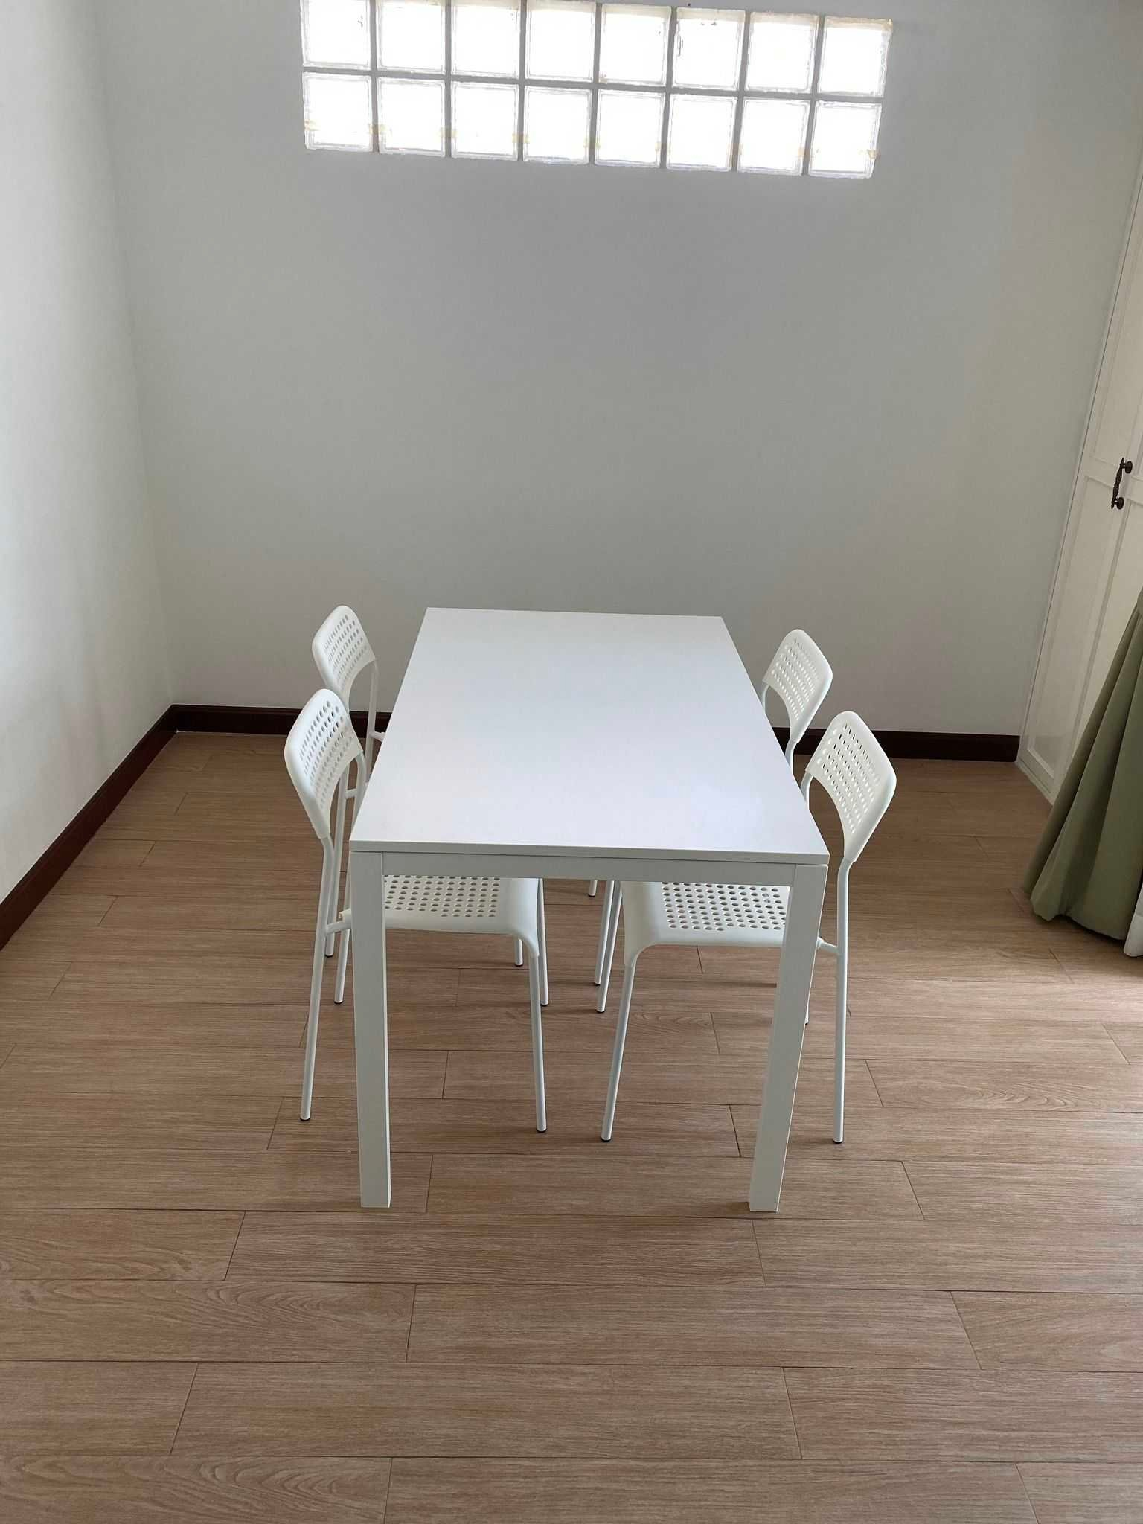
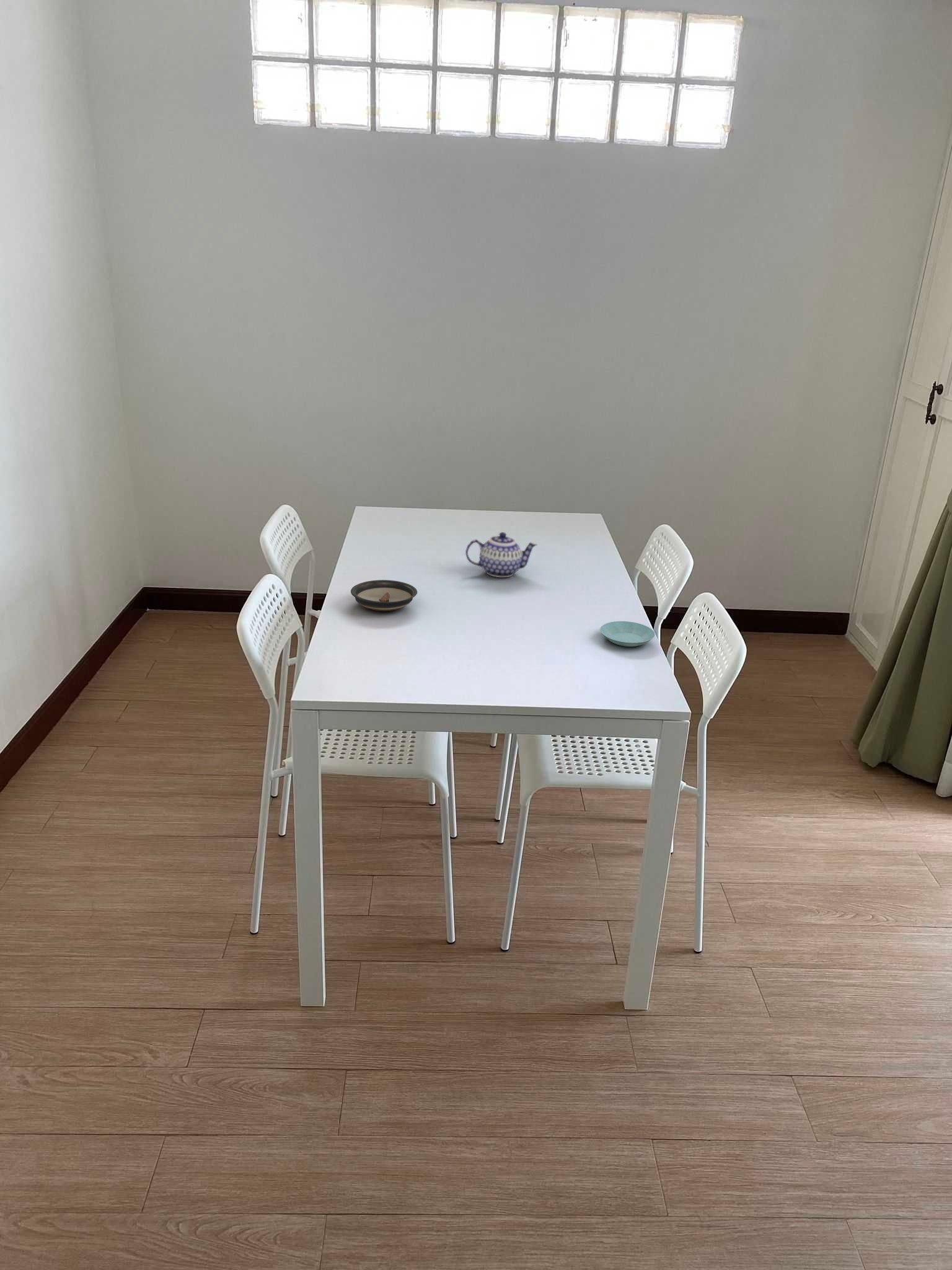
+ saucer [350,579,418,611]
+ saucer [599,621,656,647]
+ teapot [465,531,537,578]
